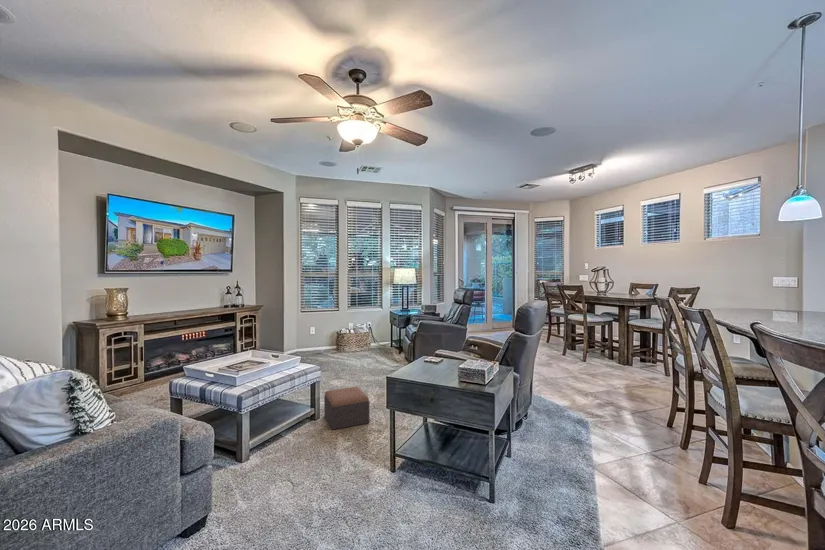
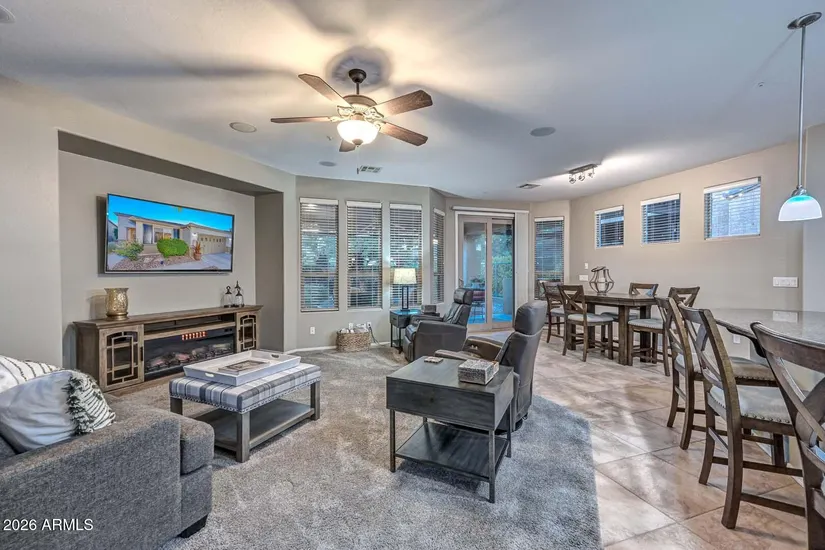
- footstool [323,386,371,431]
